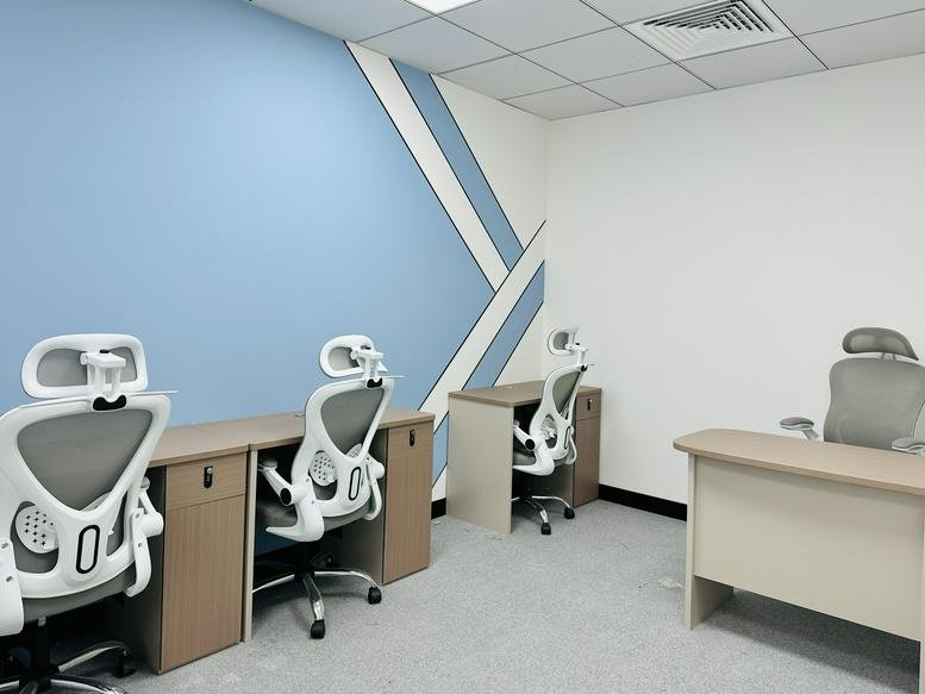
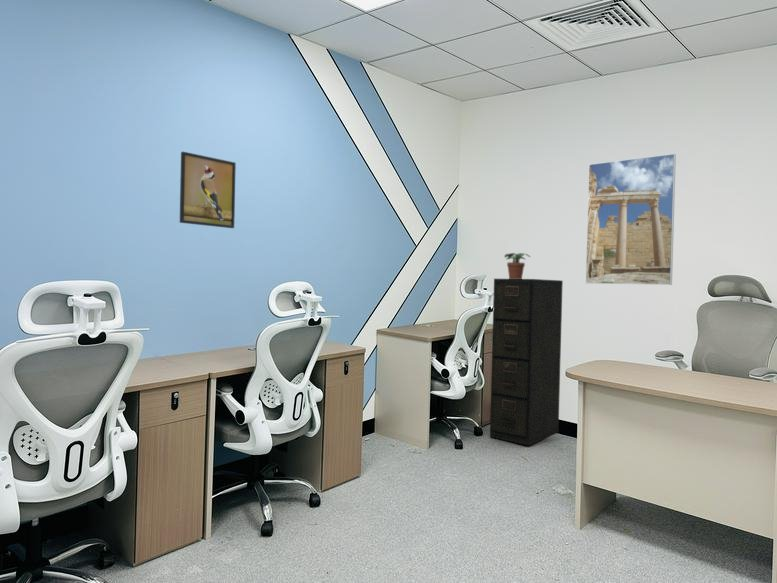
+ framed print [585,153,677,286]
+ filing cabinet [489,278,564,447]
+ potted plant [503,252,531,279]
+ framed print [179,151,237,229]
